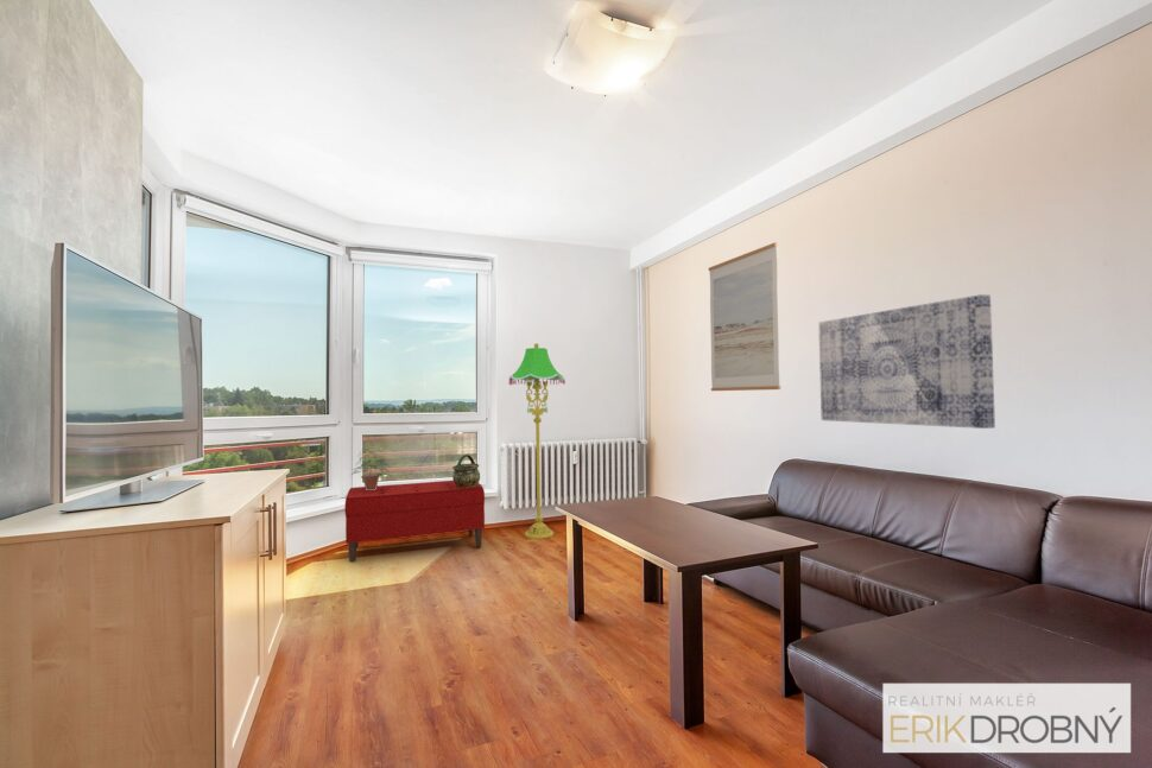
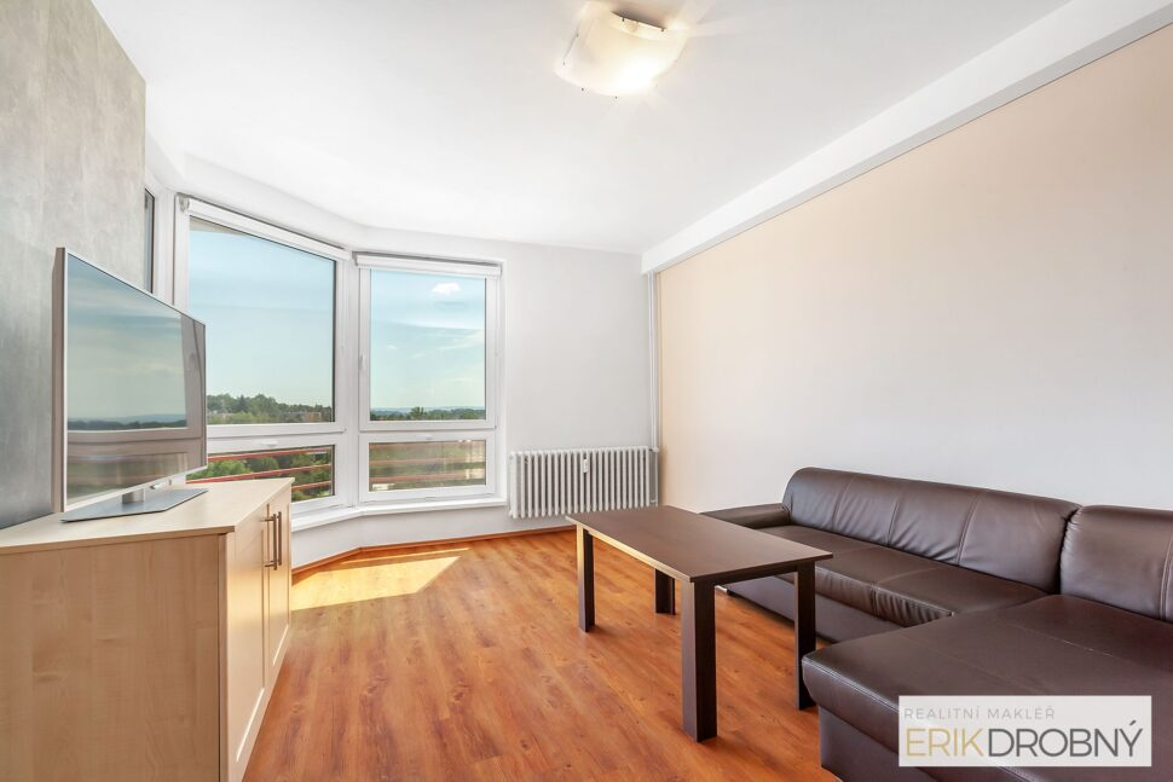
- potted plant [349,448,392,490]
- floor lamp [508,342,566,540]
- bench [343,480,486,564]
- ceramic pot [451,453,481,488]
- wall art [817,293,996,430]
- wall art [708,241,781,392]
